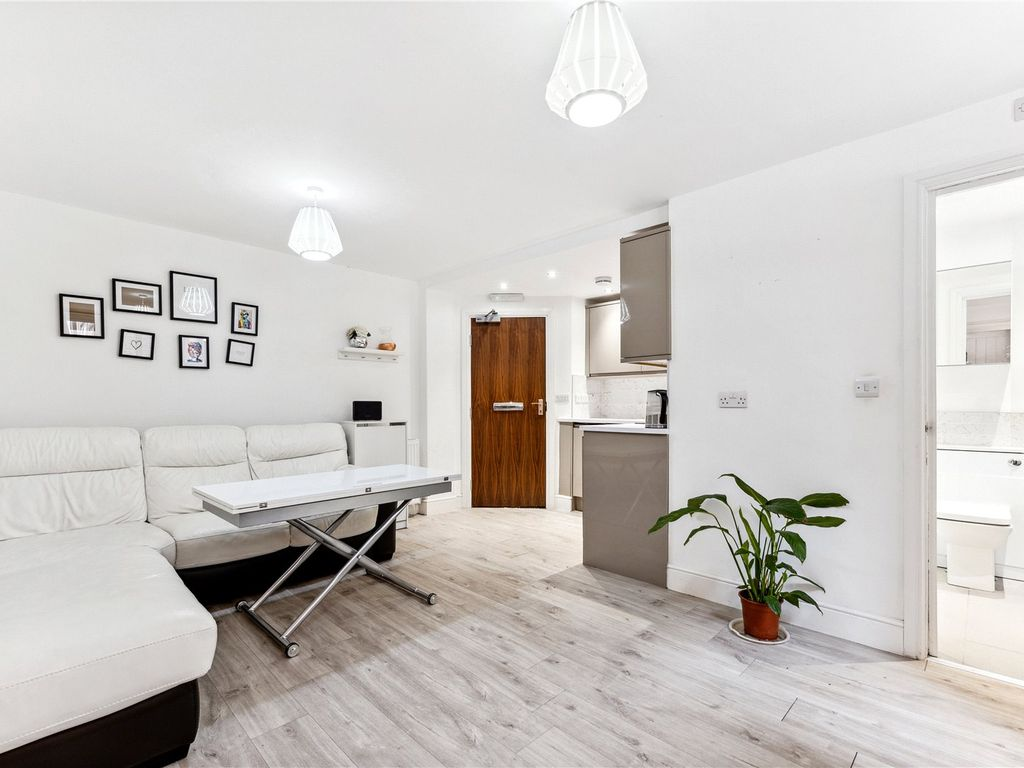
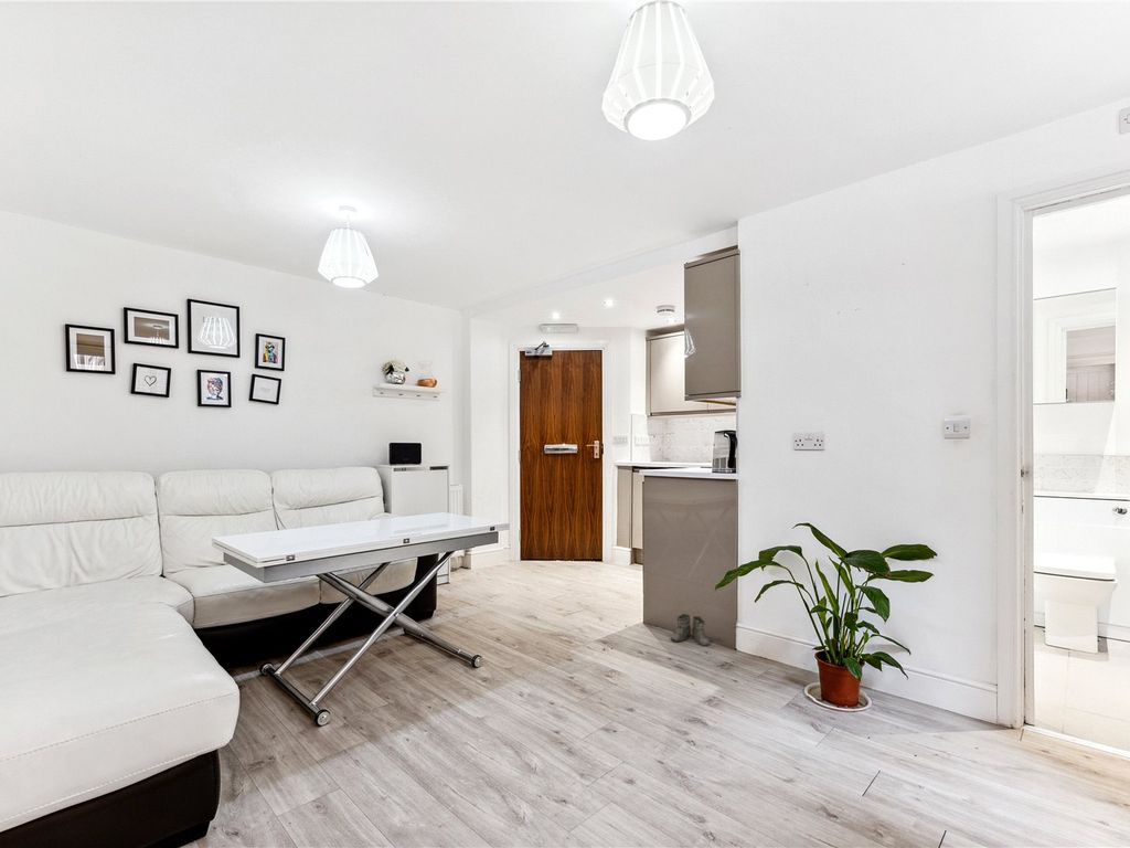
+ boots [670,613,712,648]
